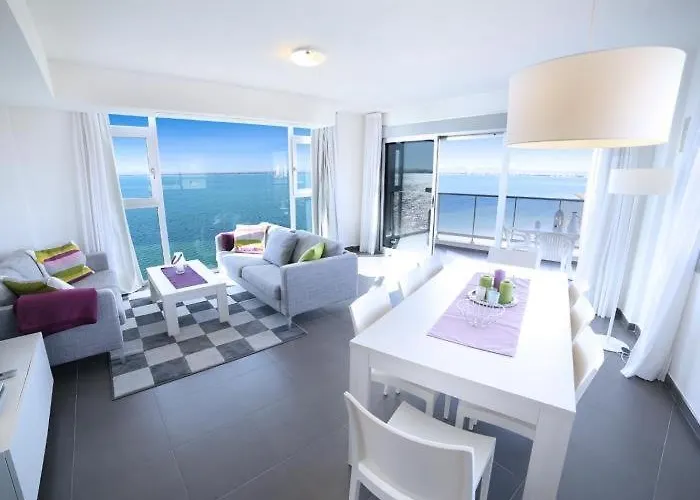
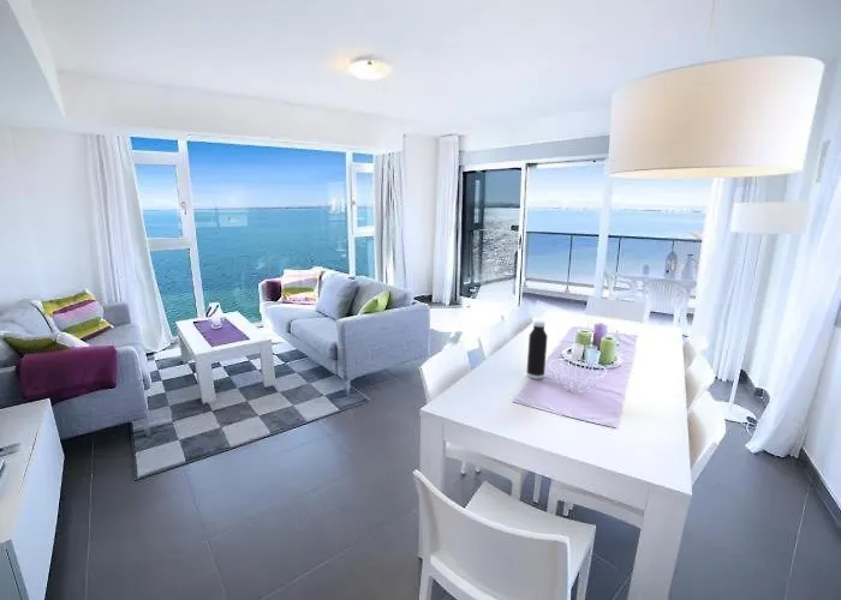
+ water bottle [525,320,549,380]
